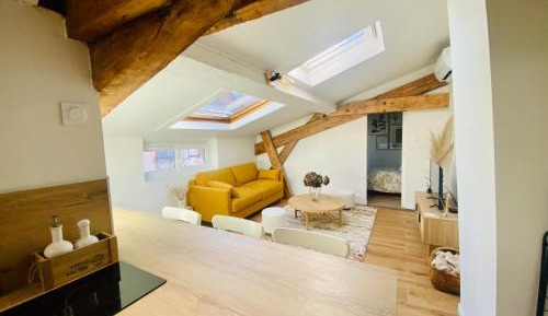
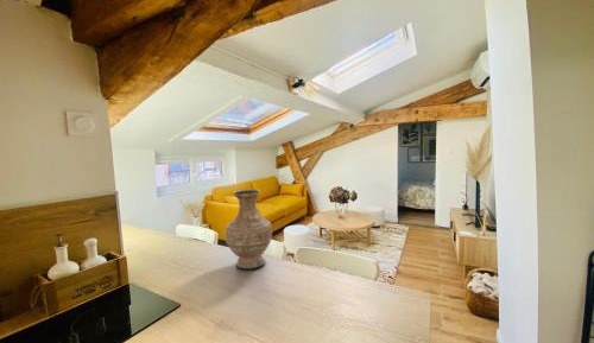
+ vase [225,189,273,271]
